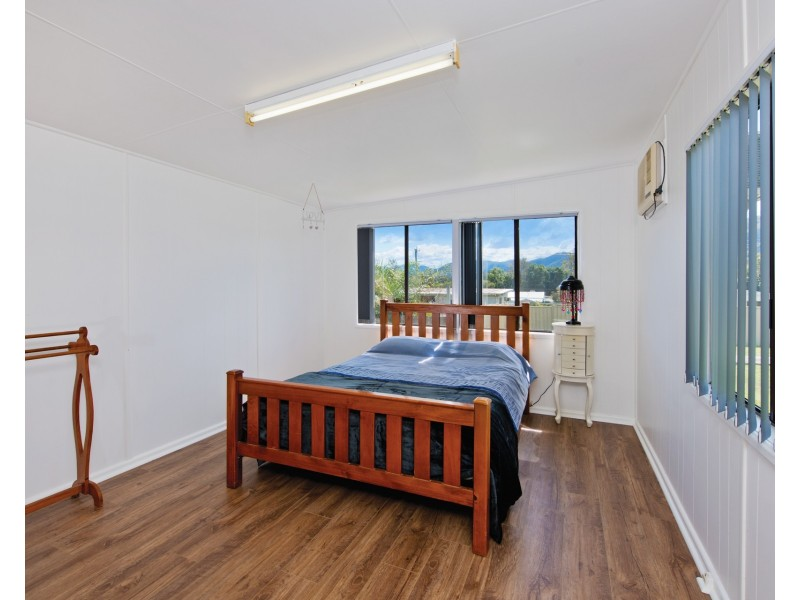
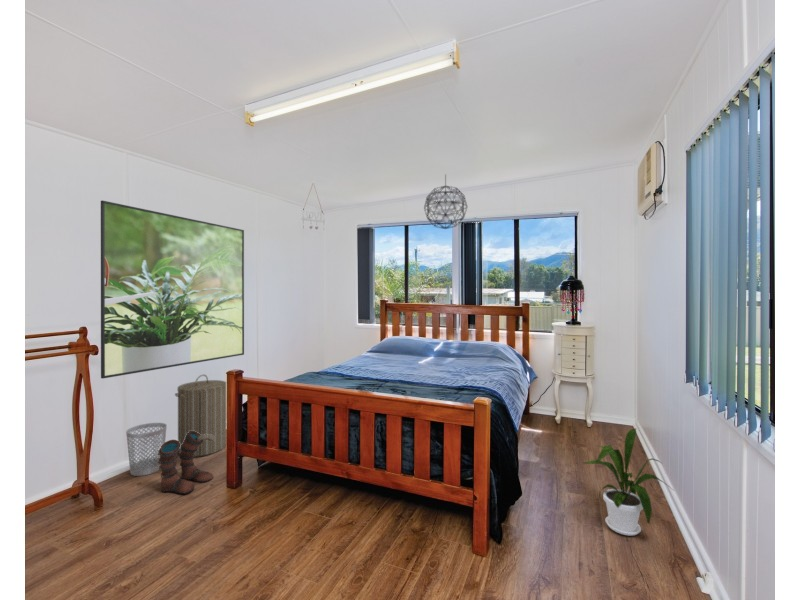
+ wastebasket [125,422,168,477]
+ pendant light [423,173,468,230]
+ laundry hamper [174,374,227,458]
+ house plant [583,427,674,537]
+ boots [157,431,216,495]
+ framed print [100,200,245,379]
